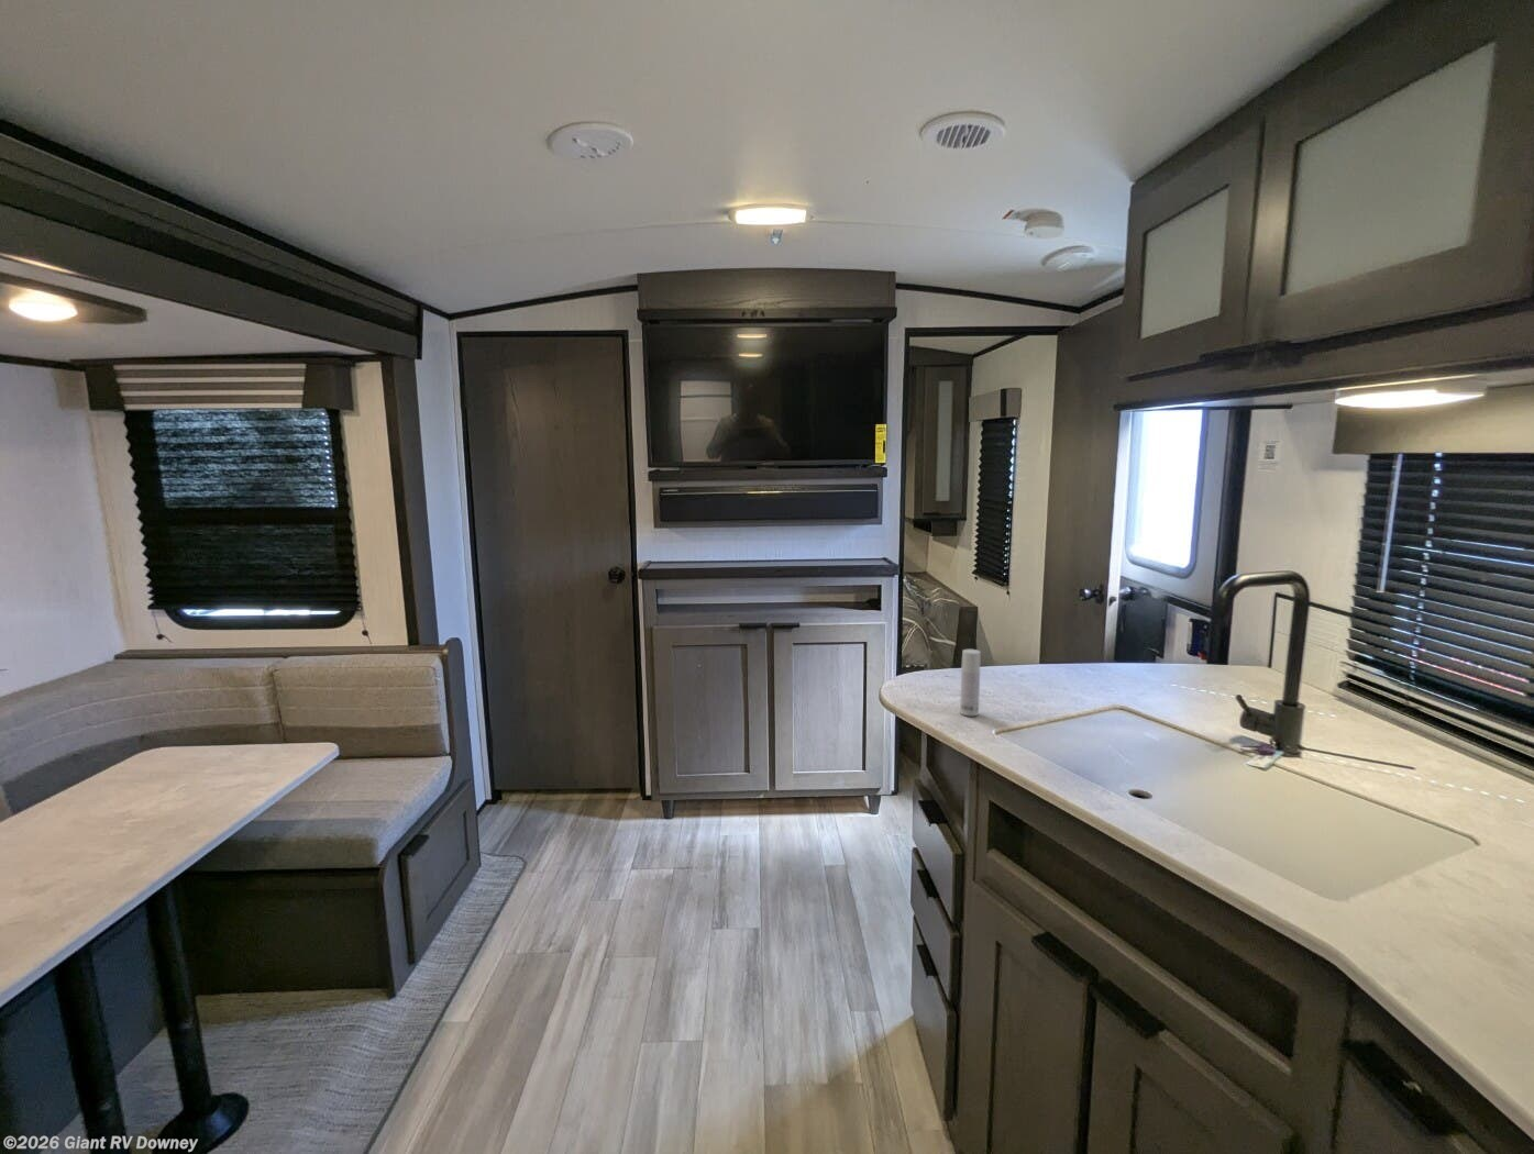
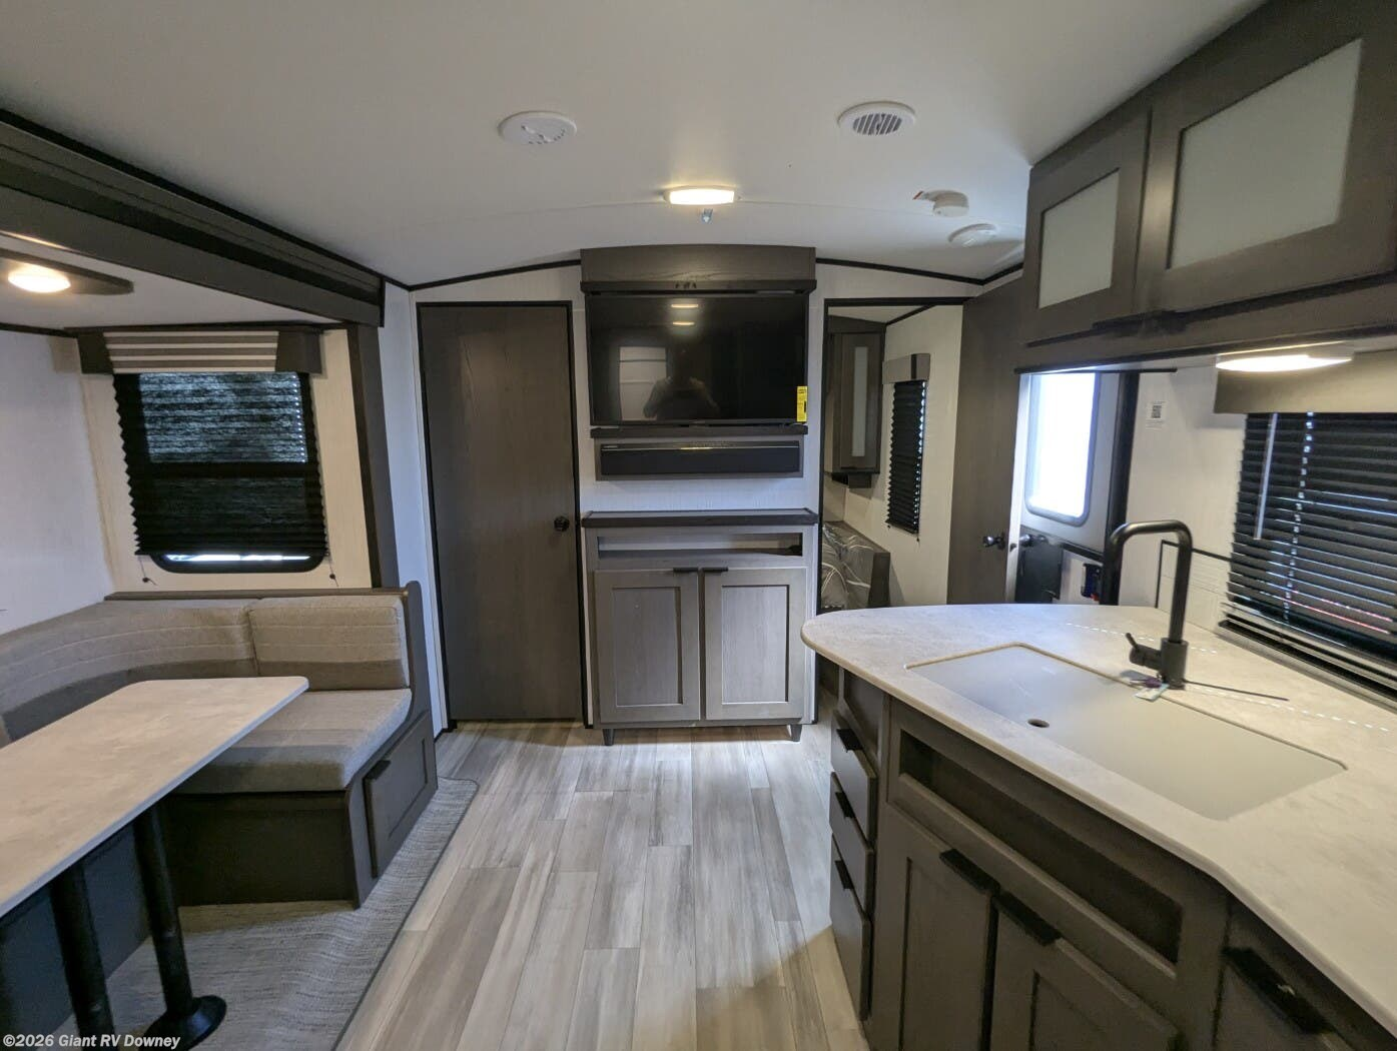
- bottle [959,649,981,716]
